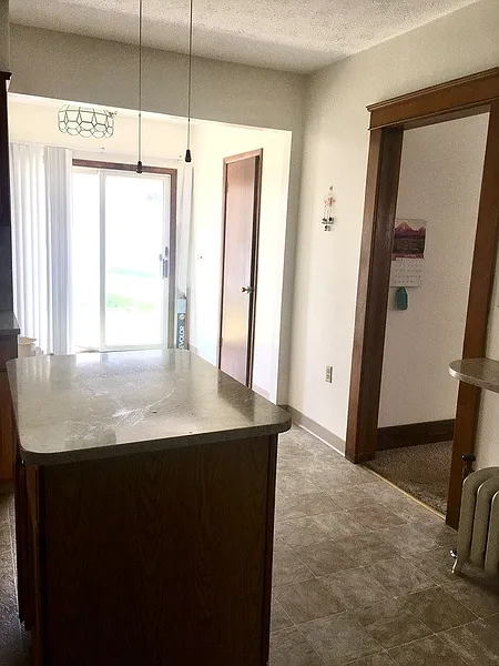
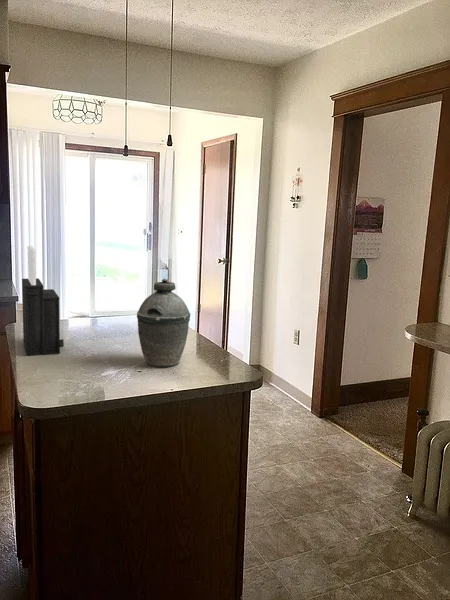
+ knife block [21,245,65,357]
+ kettle [136,278,191,368]
